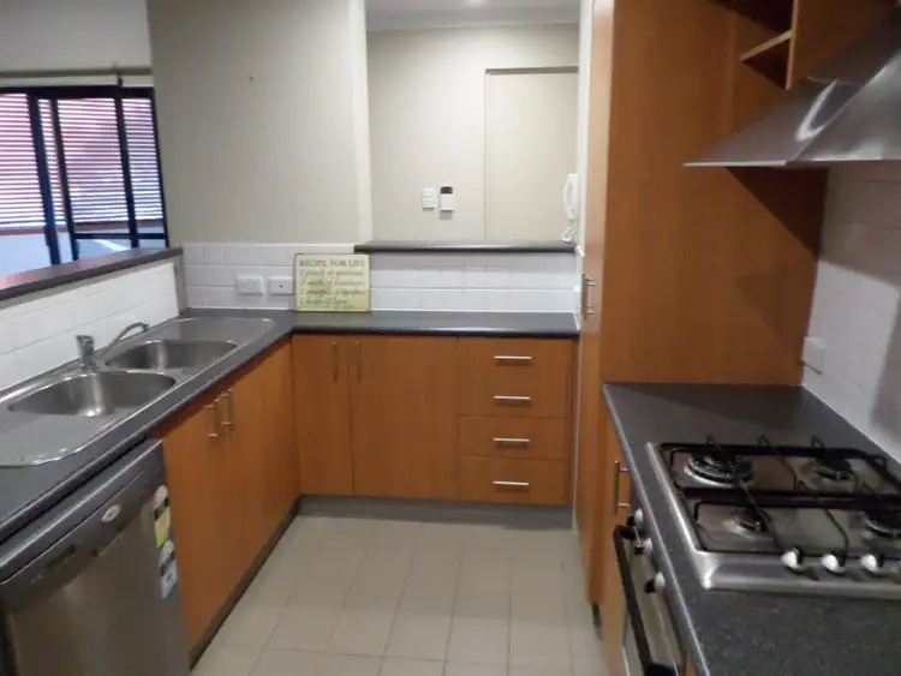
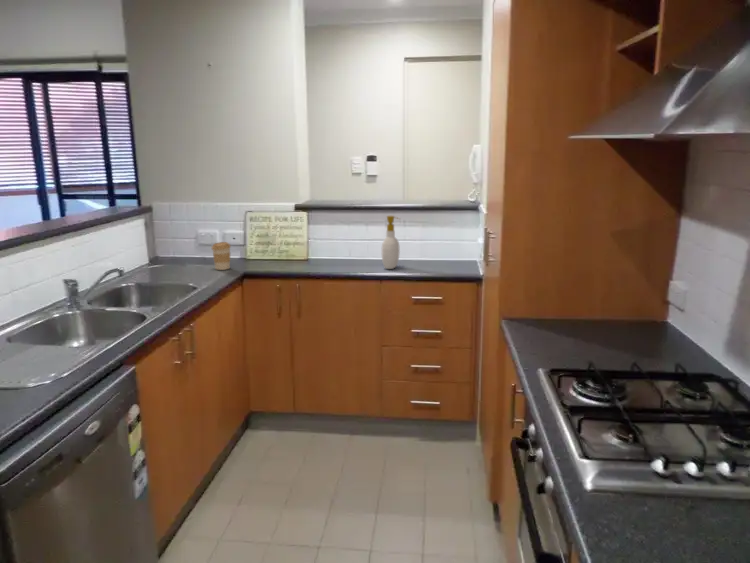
+ soap bottle [381,215,401,270]
+ coffee cup [211,241,232,271]
